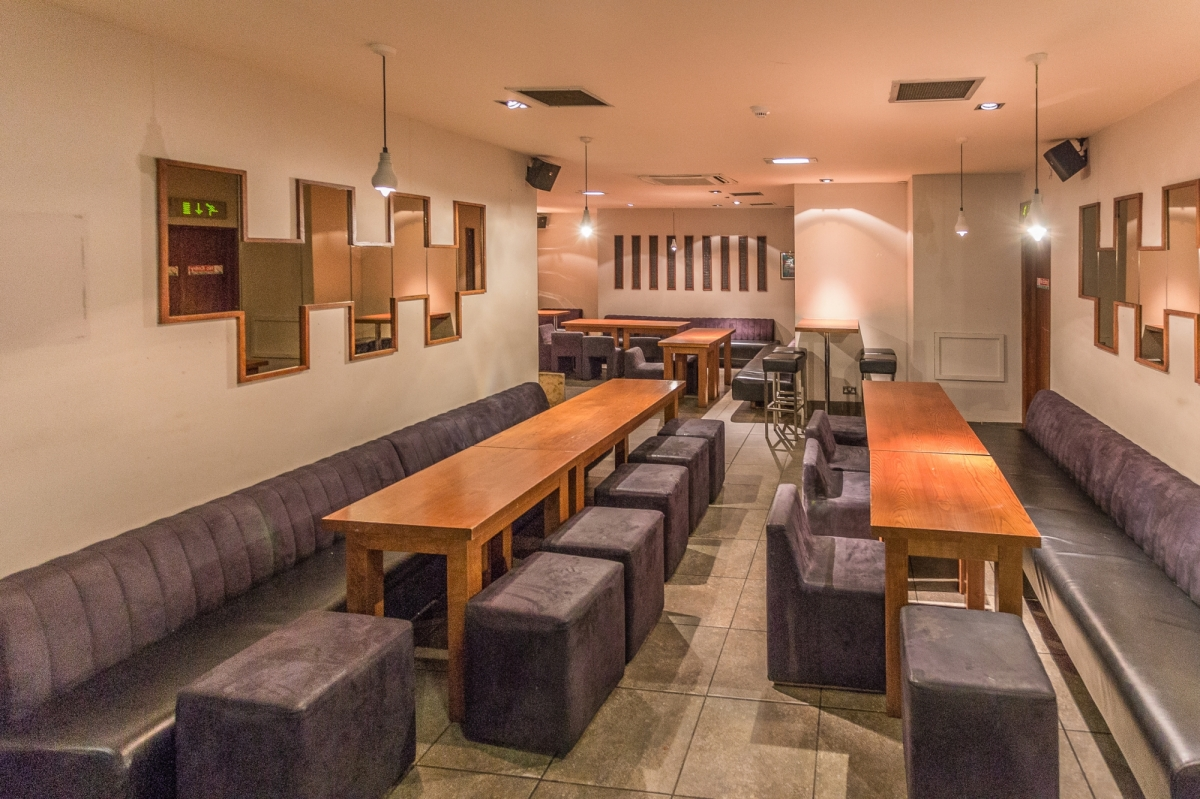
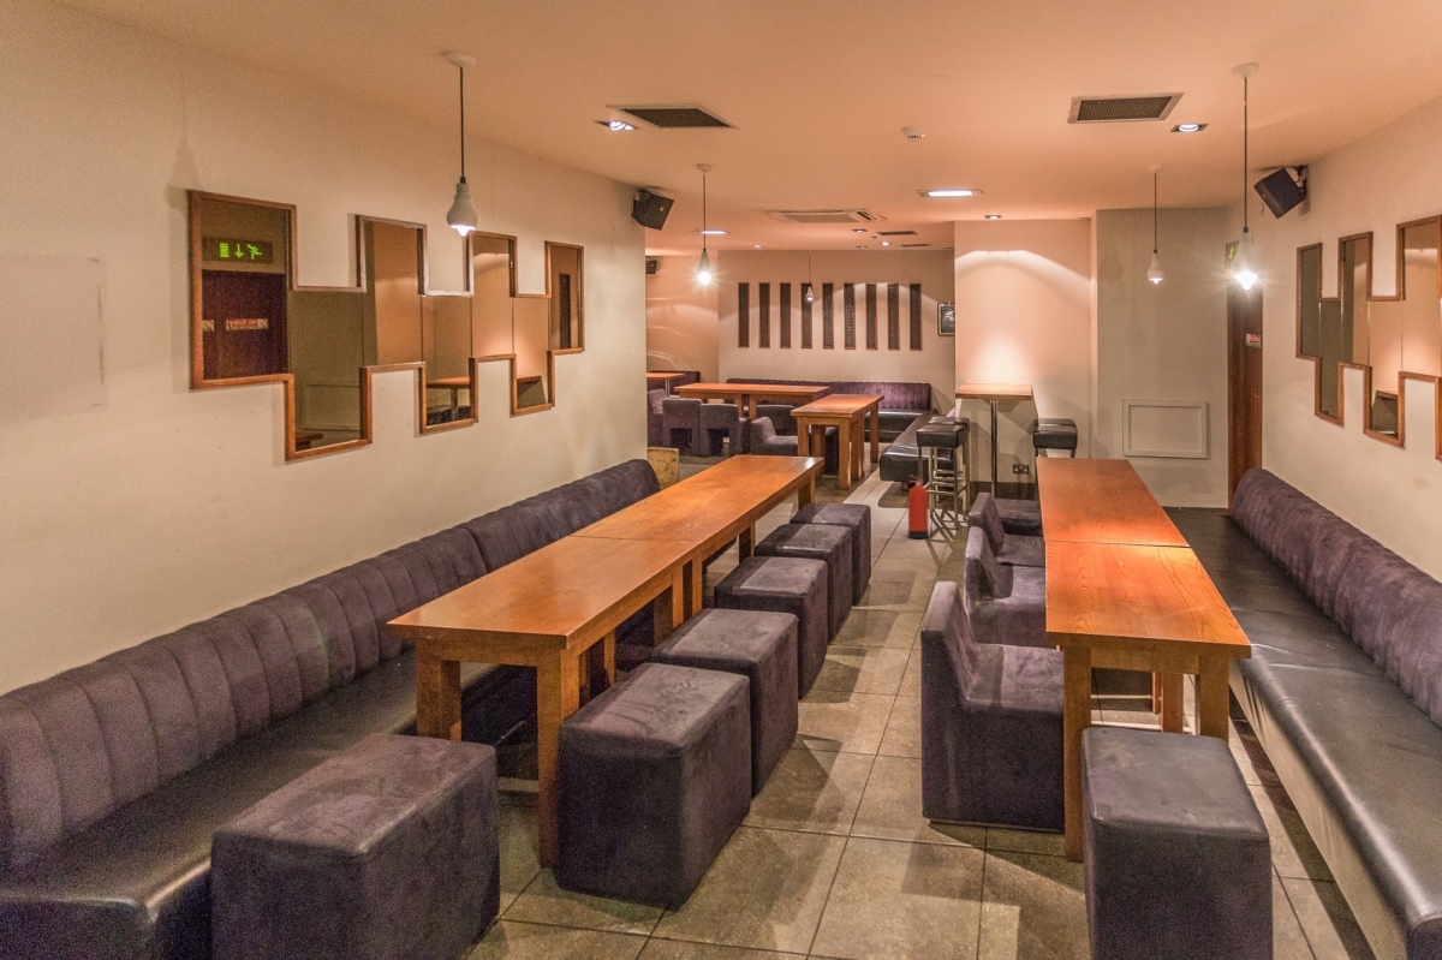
+ fire extinguisher [907,473,939,539]
